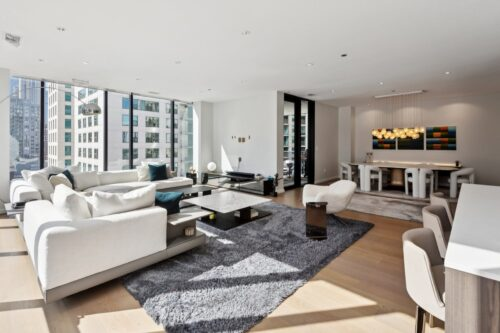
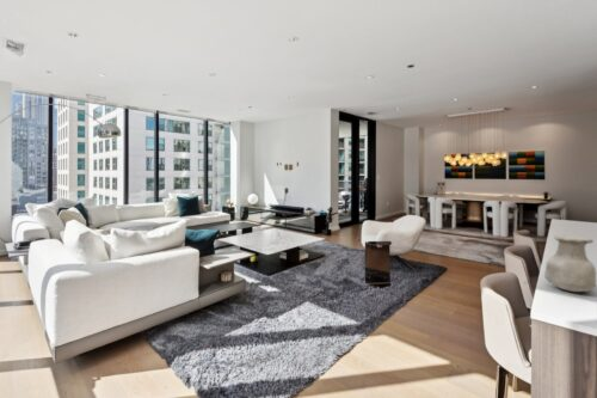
+ vase [543,234,597,293]
